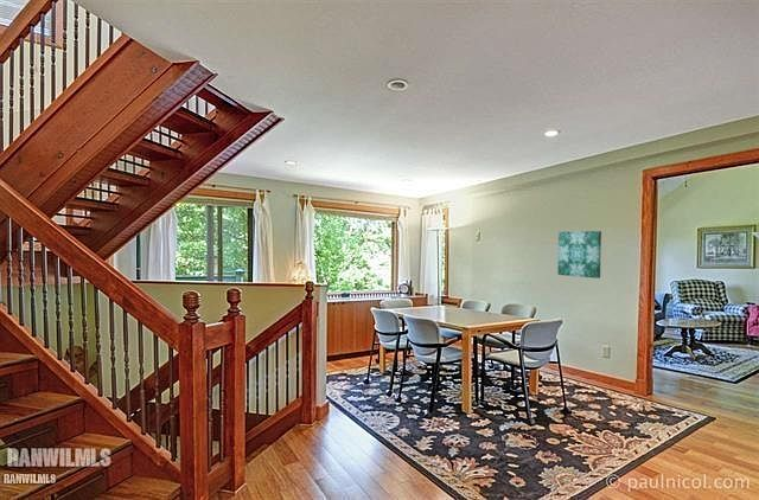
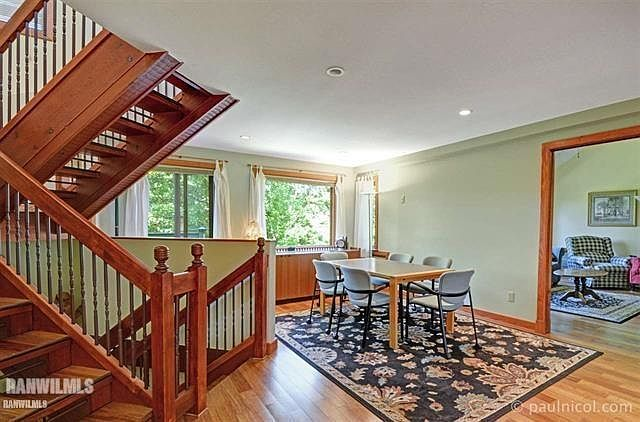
- wall art [556,230,602,280]
